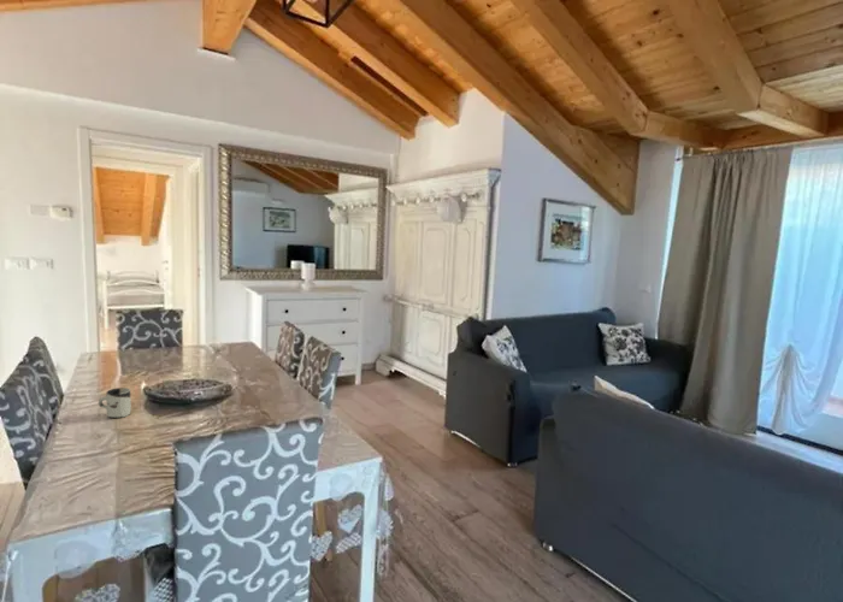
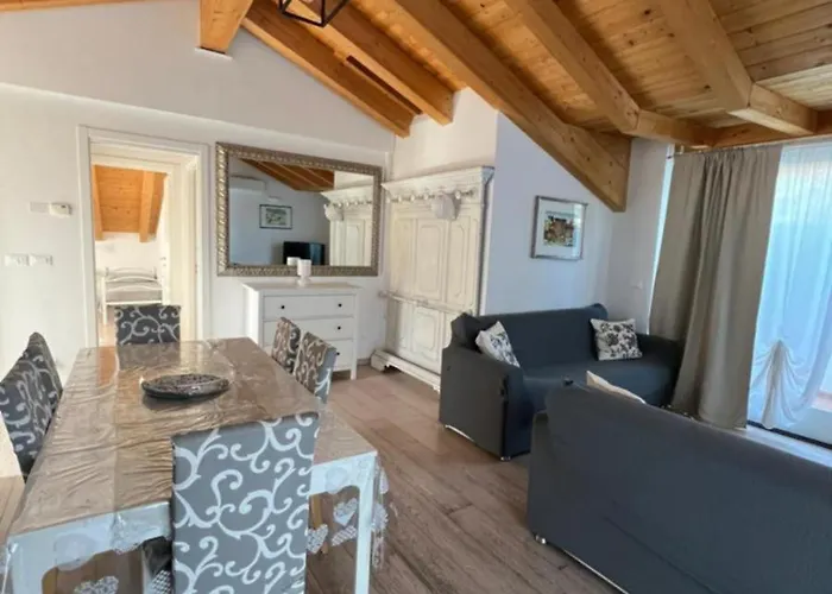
- cup [98,386,132,419]
